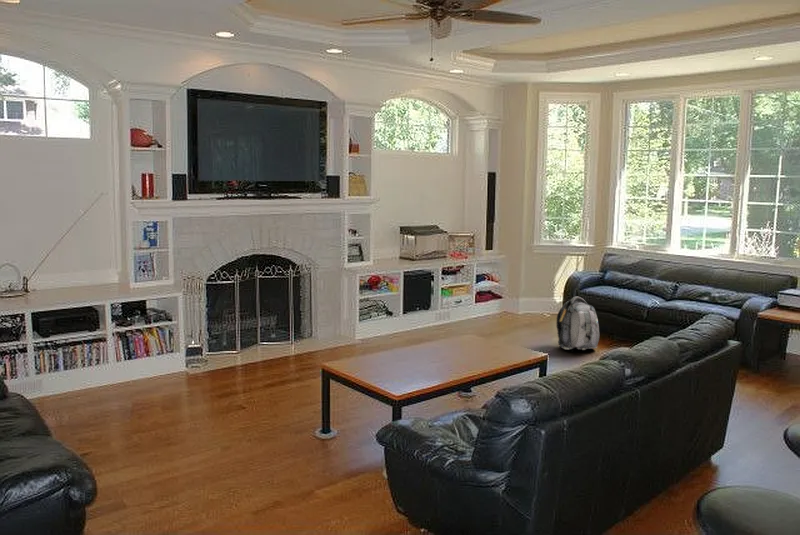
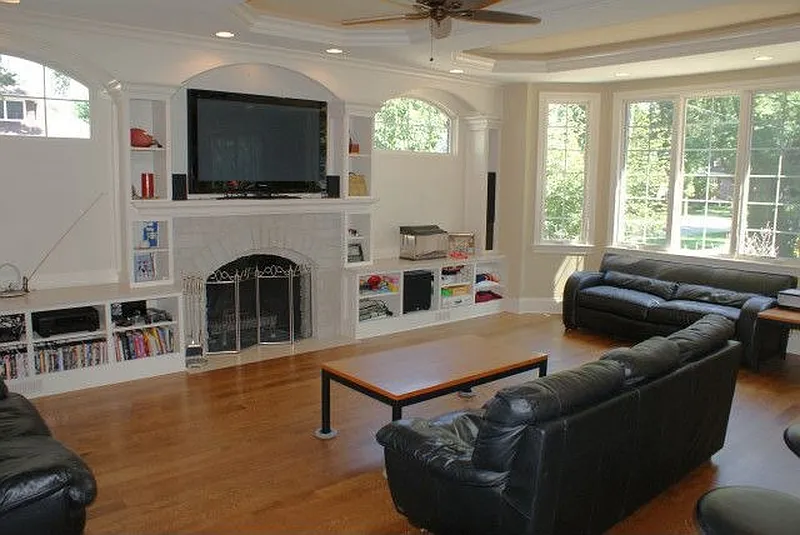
- backpack [555,295,600,353]
